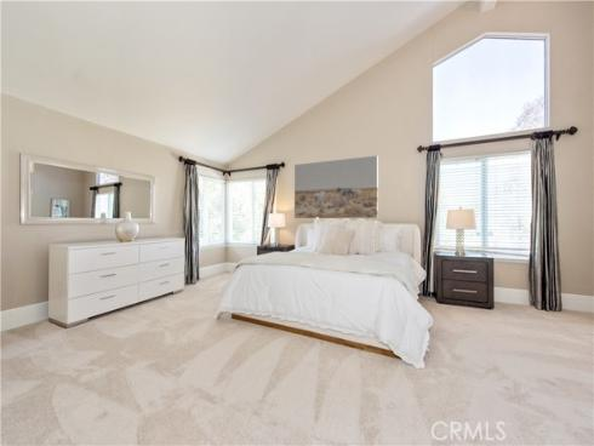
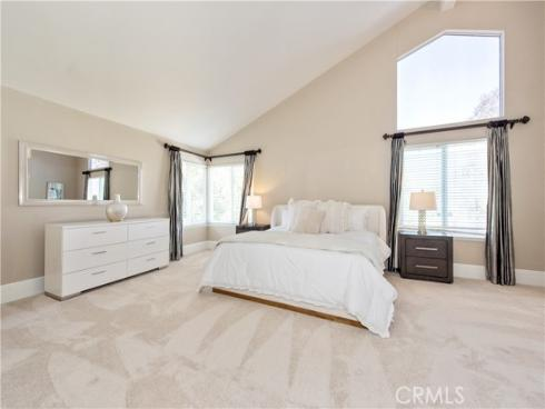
- wall art [293,154,379,219]
